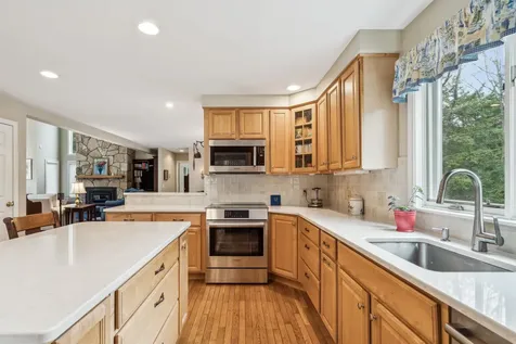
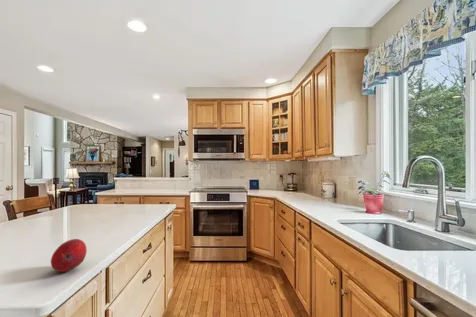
+ fruit [50,238,88,273]
